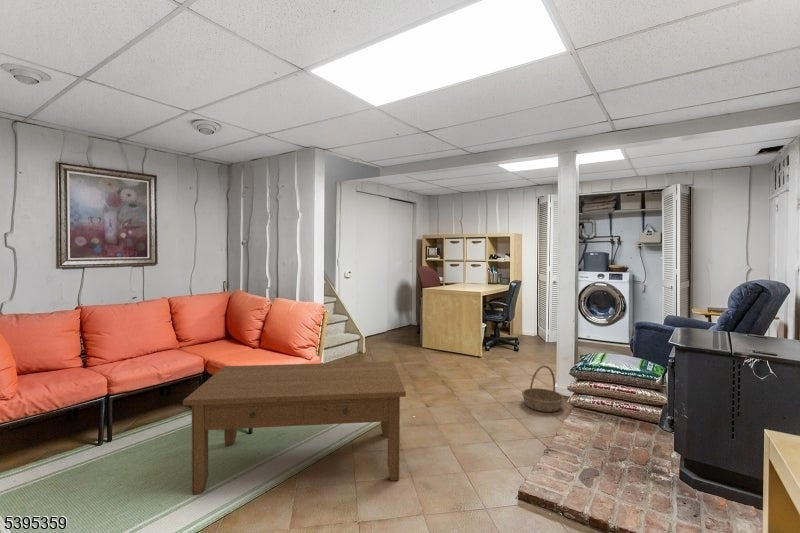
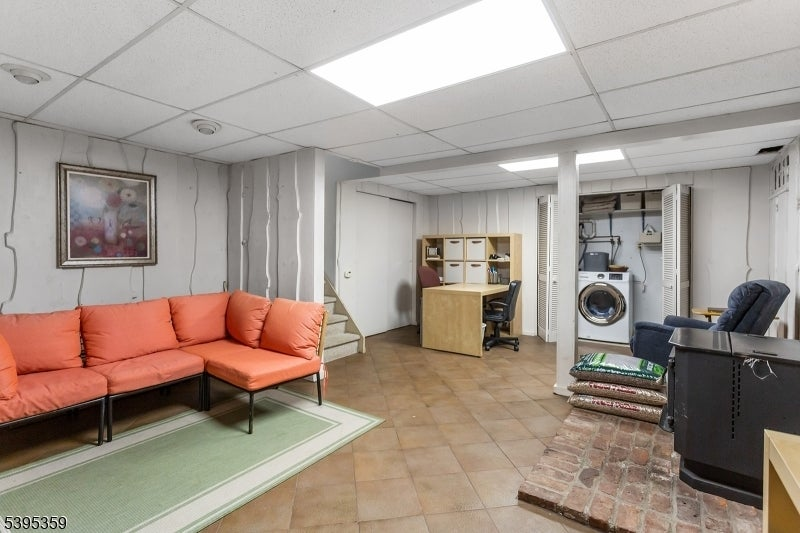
- basket [521,365,565,413]
- coffee table [182,360,407,495]
